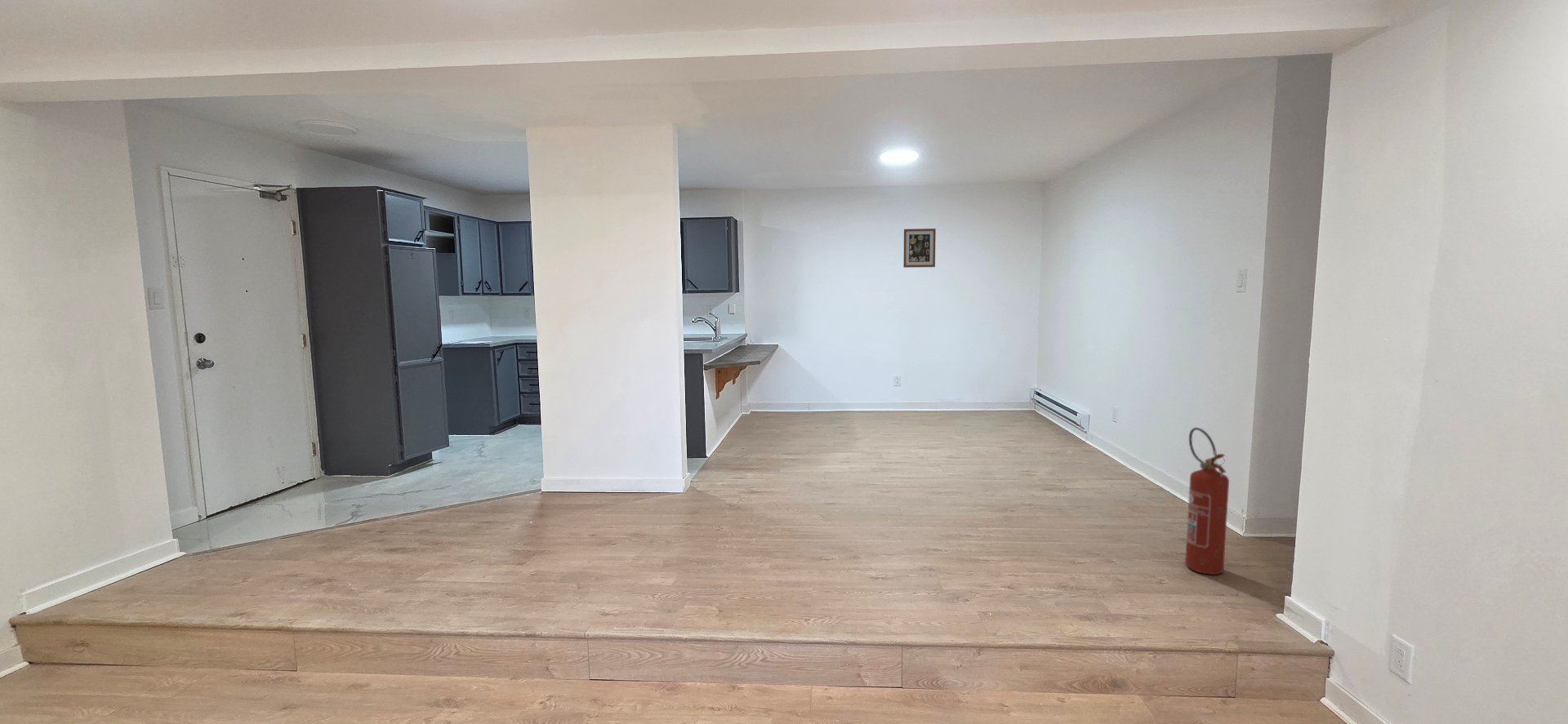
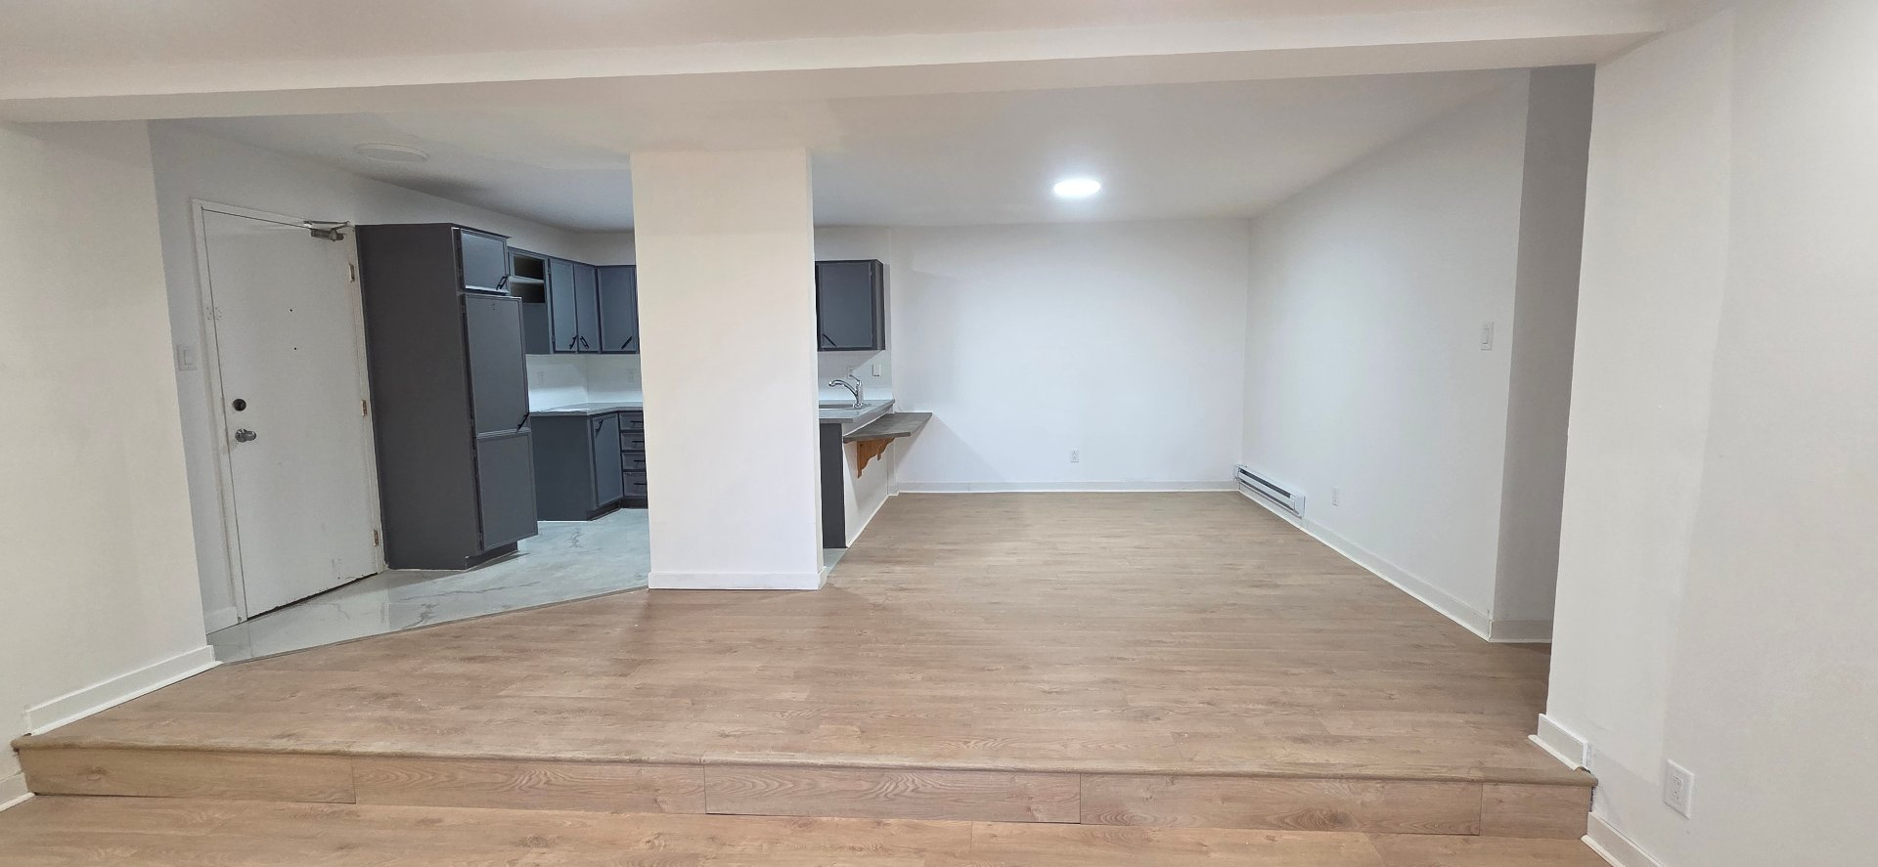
- wall art [902,228,937,269]
- fire extinguisher [1184,427,1230,575]
